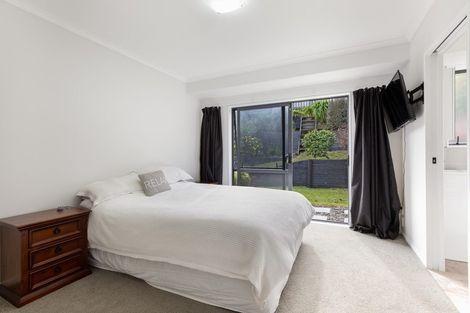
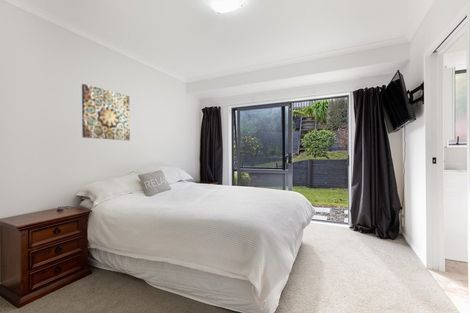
+ wall art [81,83,131,141]
